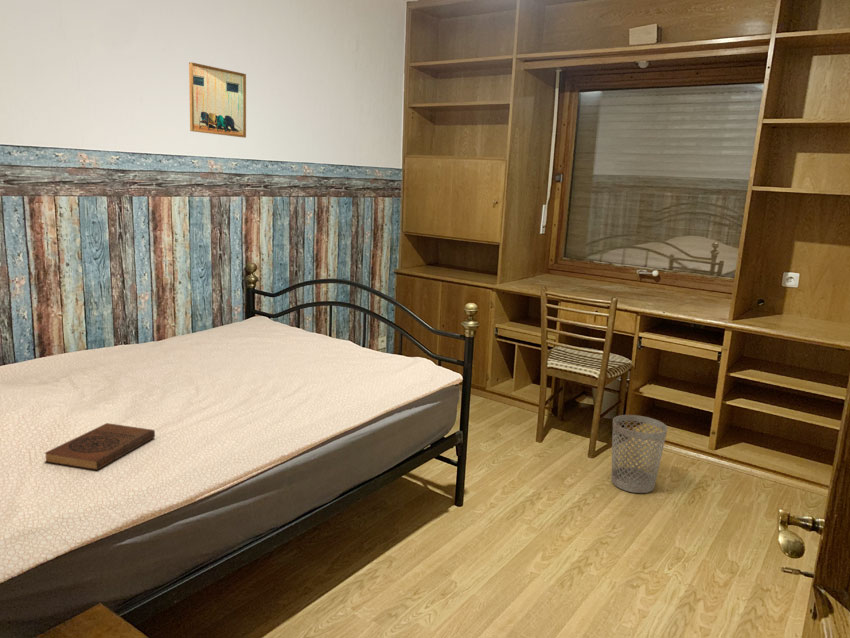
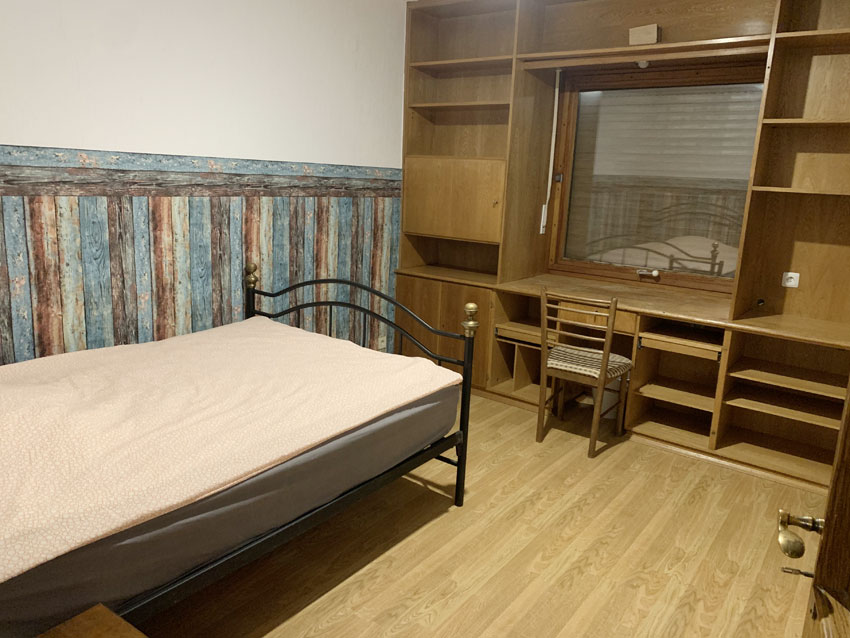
- book [44,422,156,471]
- wastebasket [610,414,669,494]
- wall art [188,61,247,139]
